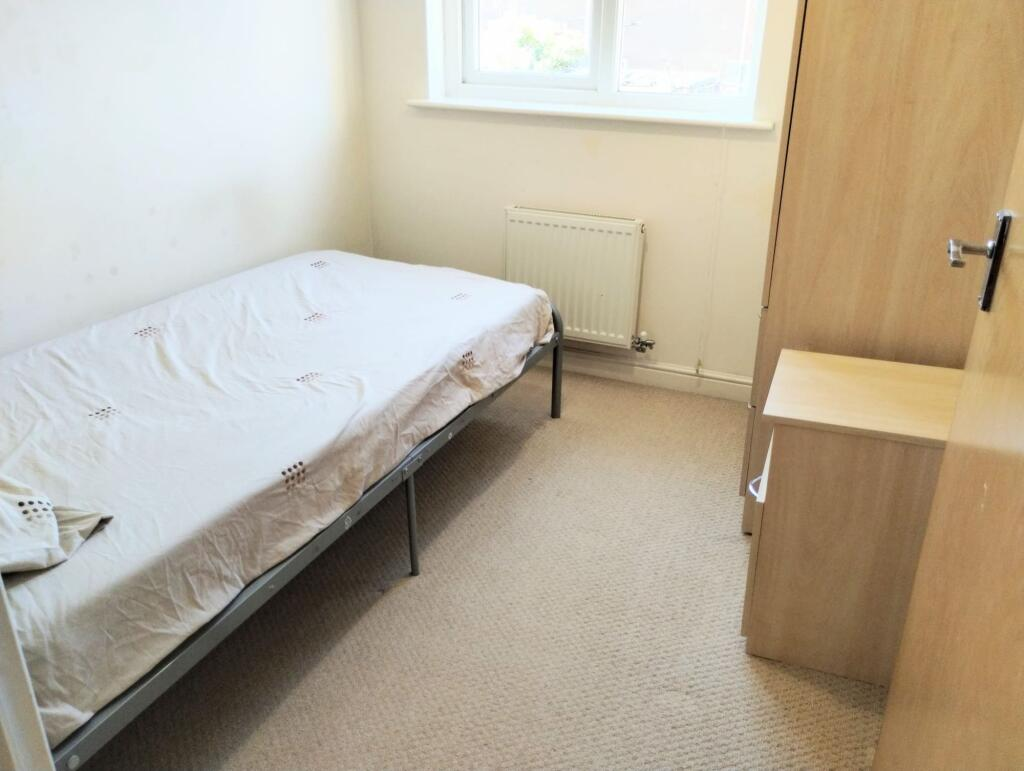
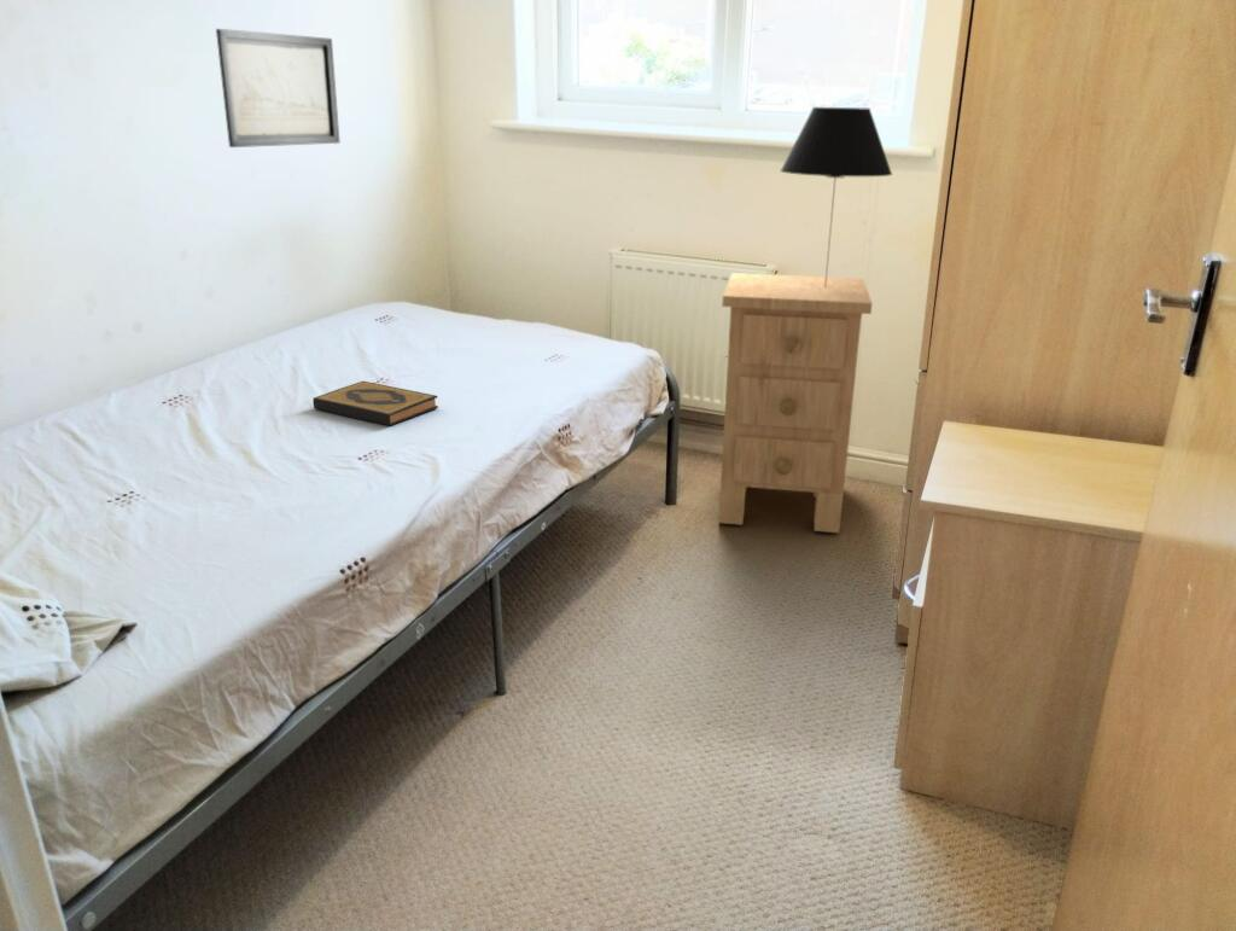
+ wall art [215,28,340,149]
+ nightstand [717,272,874,534]
+ table lamp [779,106,893,287]
+ hardback book [311,380,439,426]
